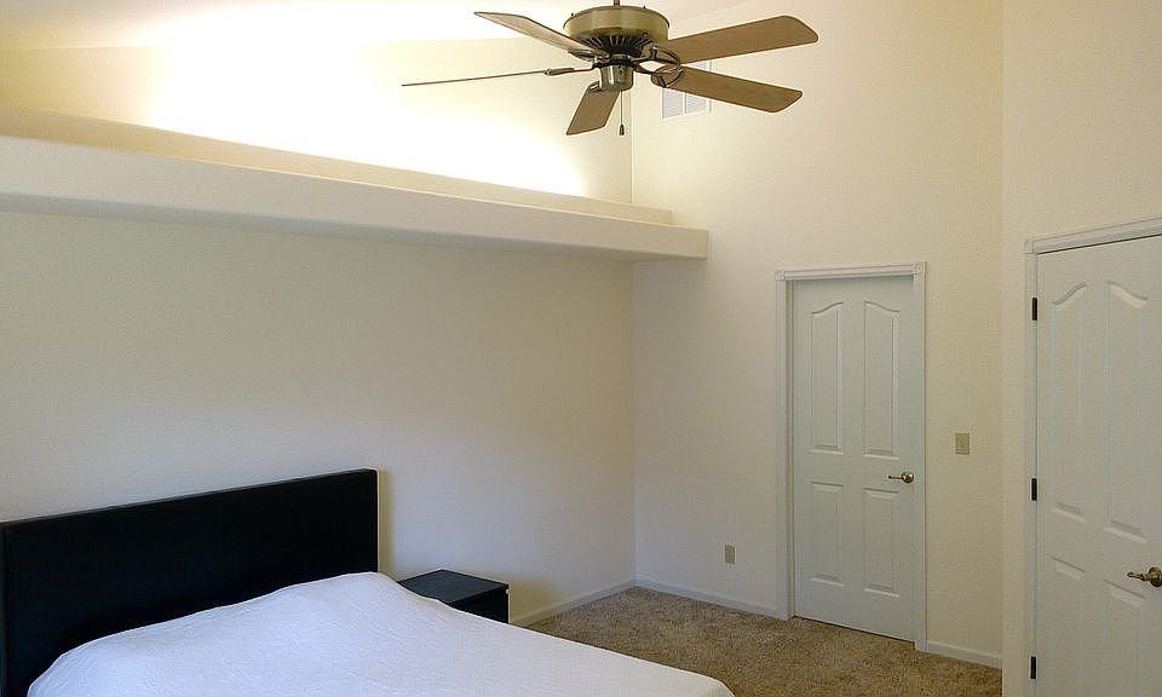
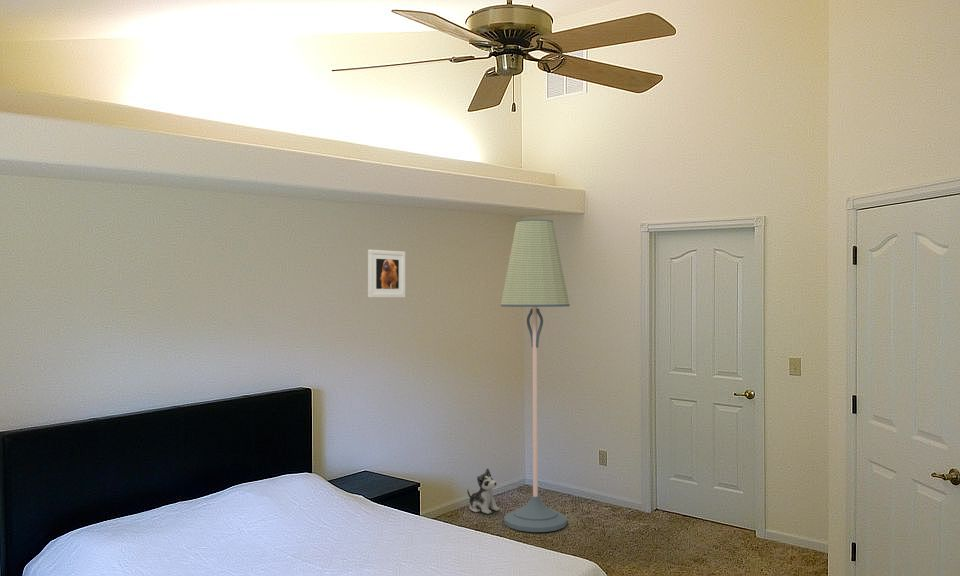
+ floor lamp [500,218,571,533]
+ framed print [367,249,406,298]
+ plush toy [466,468,501,515]
